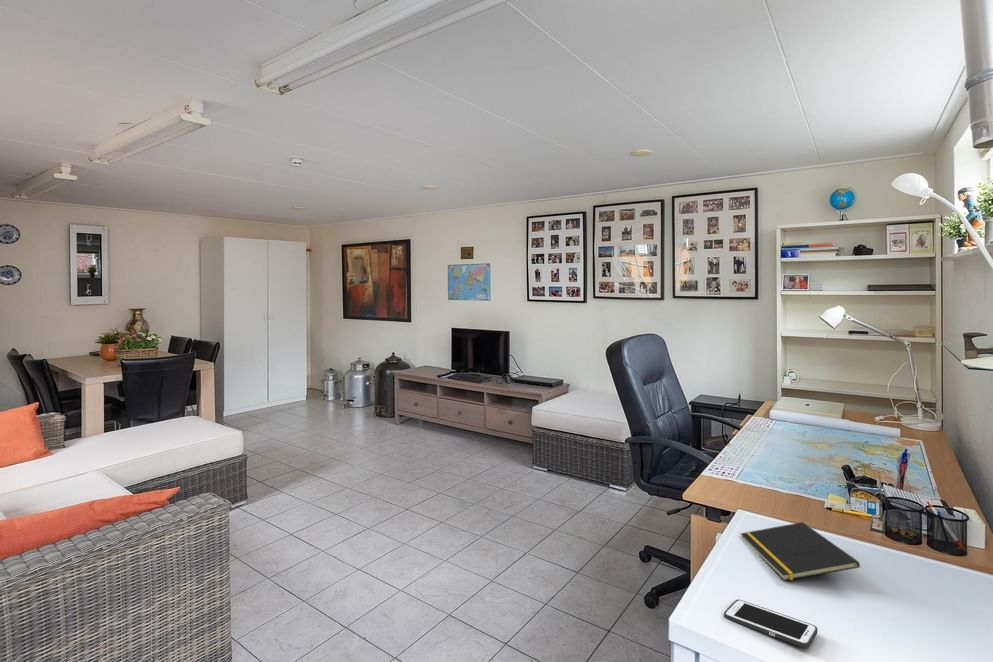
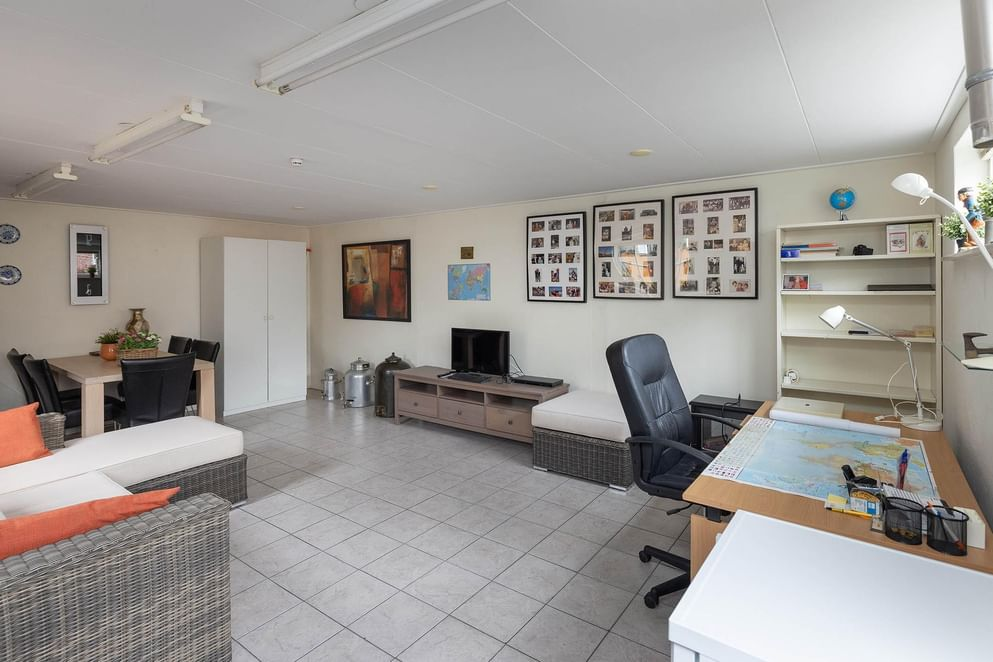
- notepad [739,521,861,582]
- cell phone [723,599,819,649]
